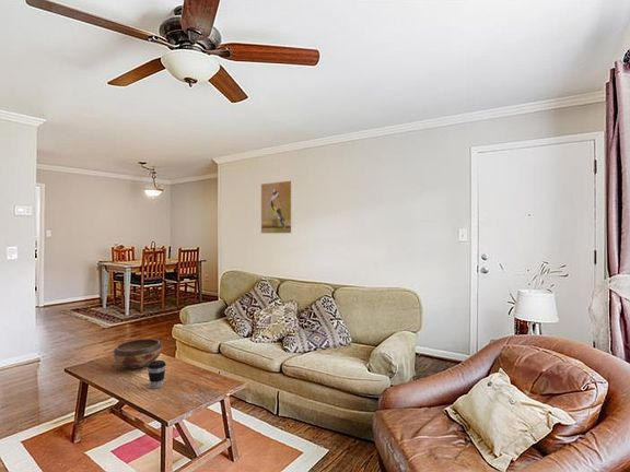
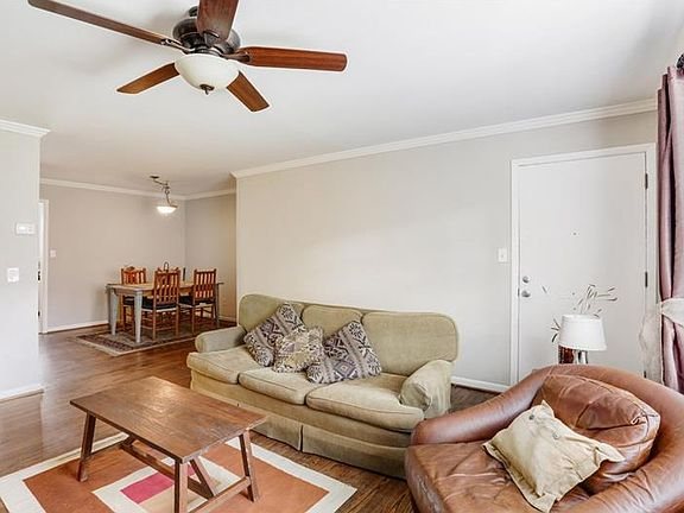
- coffee cup [147,359,167,389]
- decorative bowl [113,338,163,370]
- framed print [260,179,294,235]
